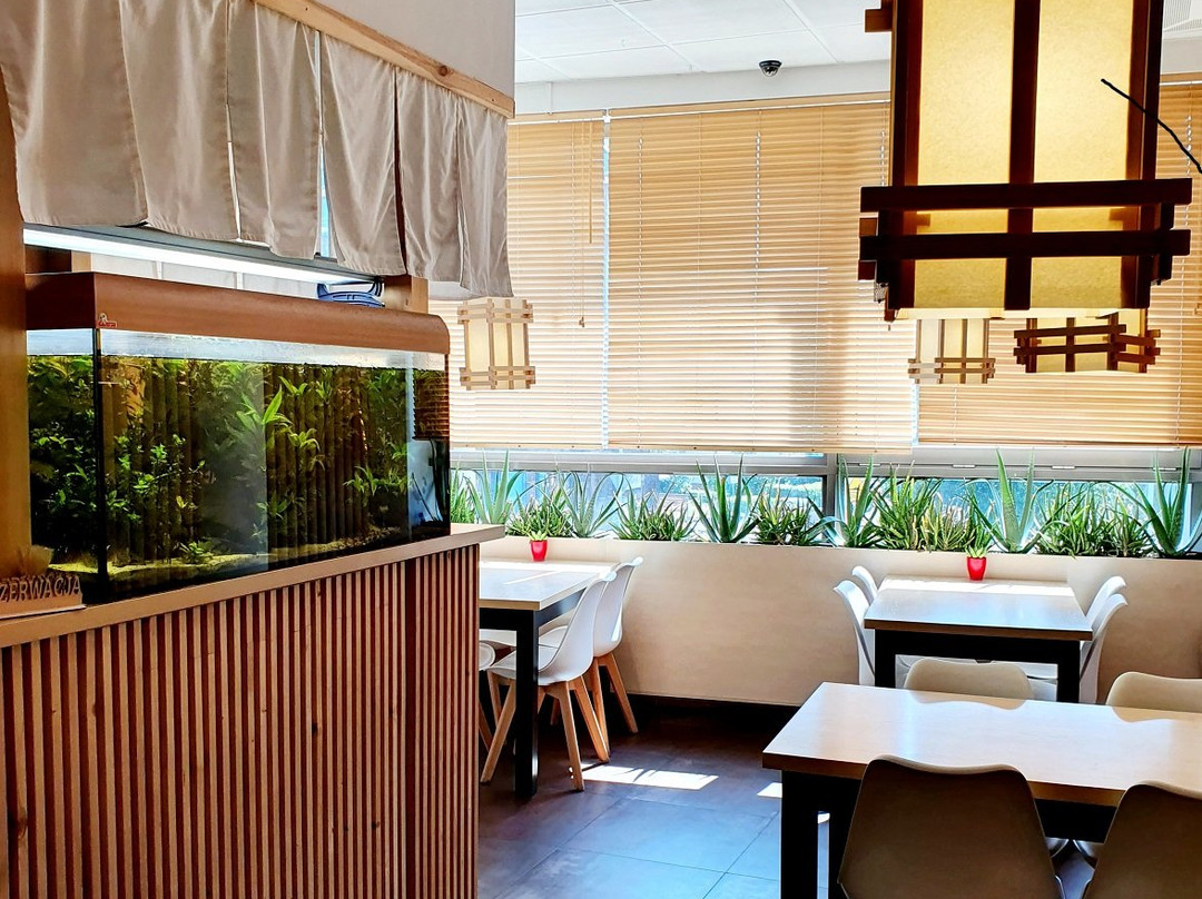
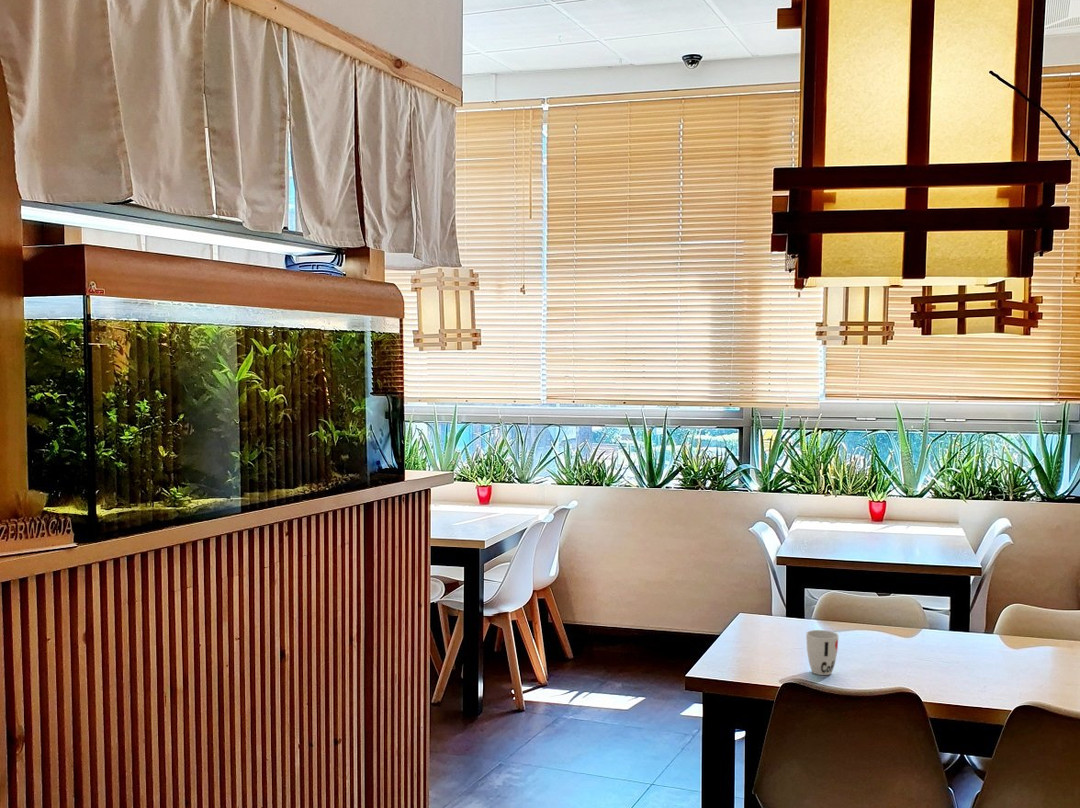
+ cup [805,629,840,676]
